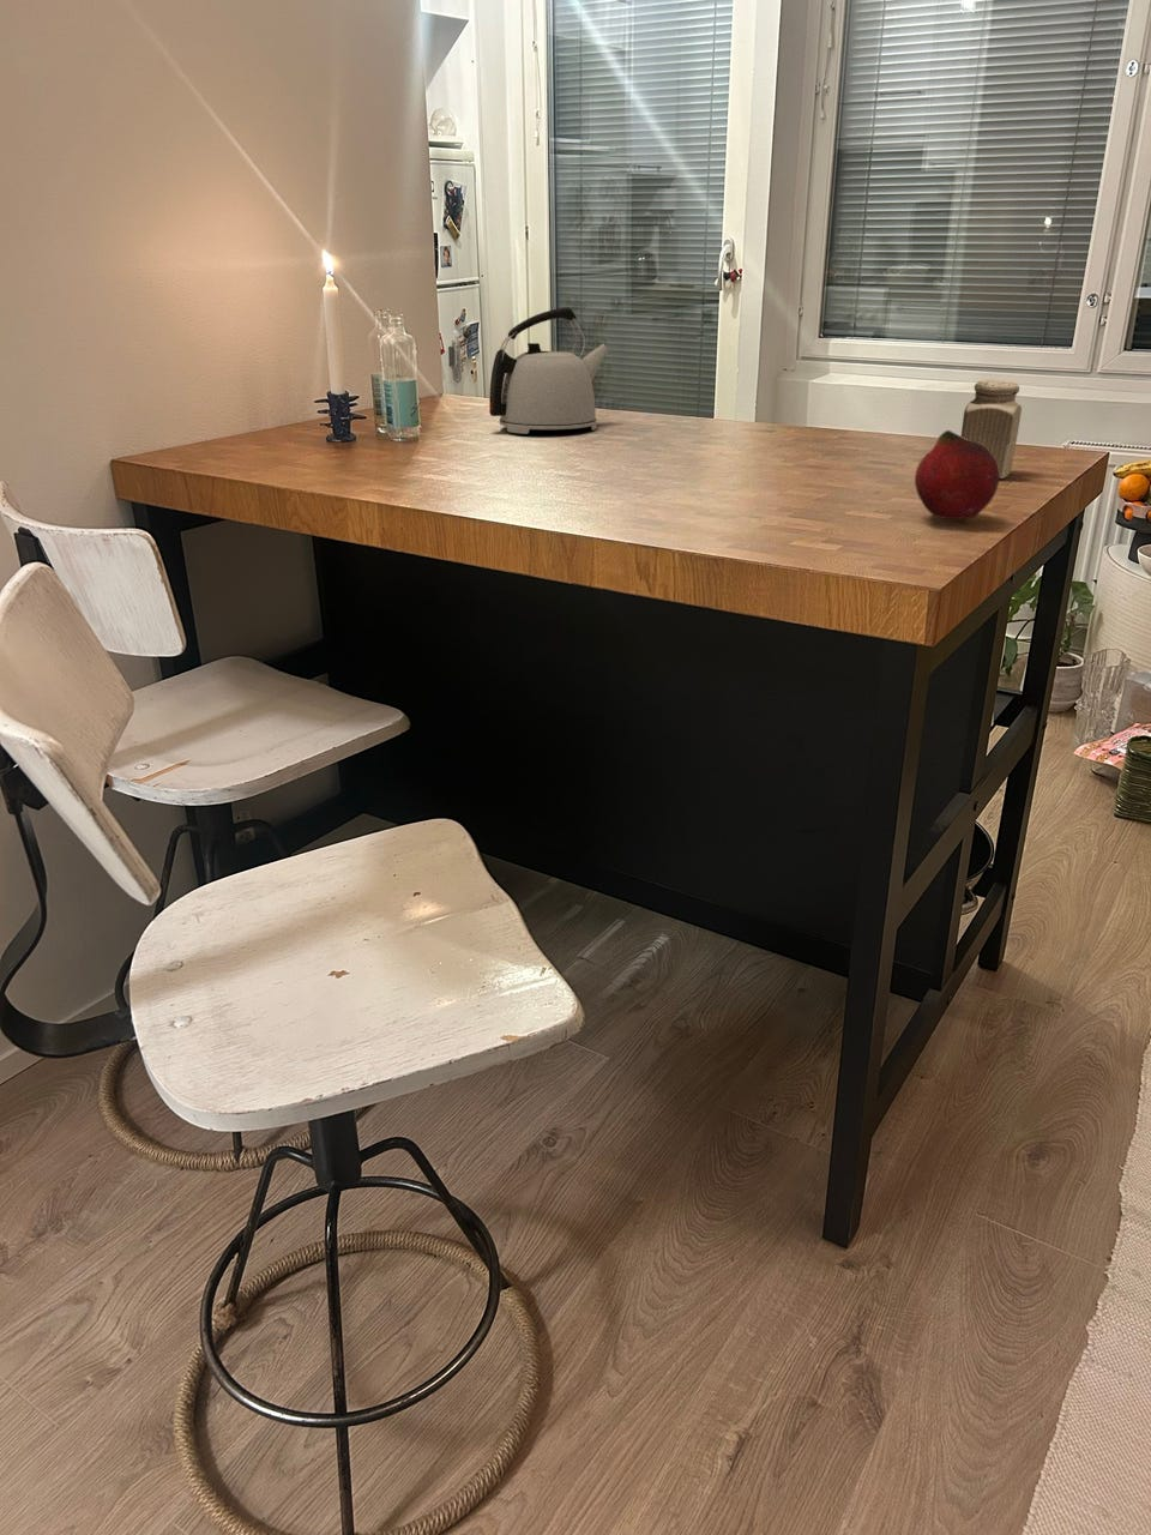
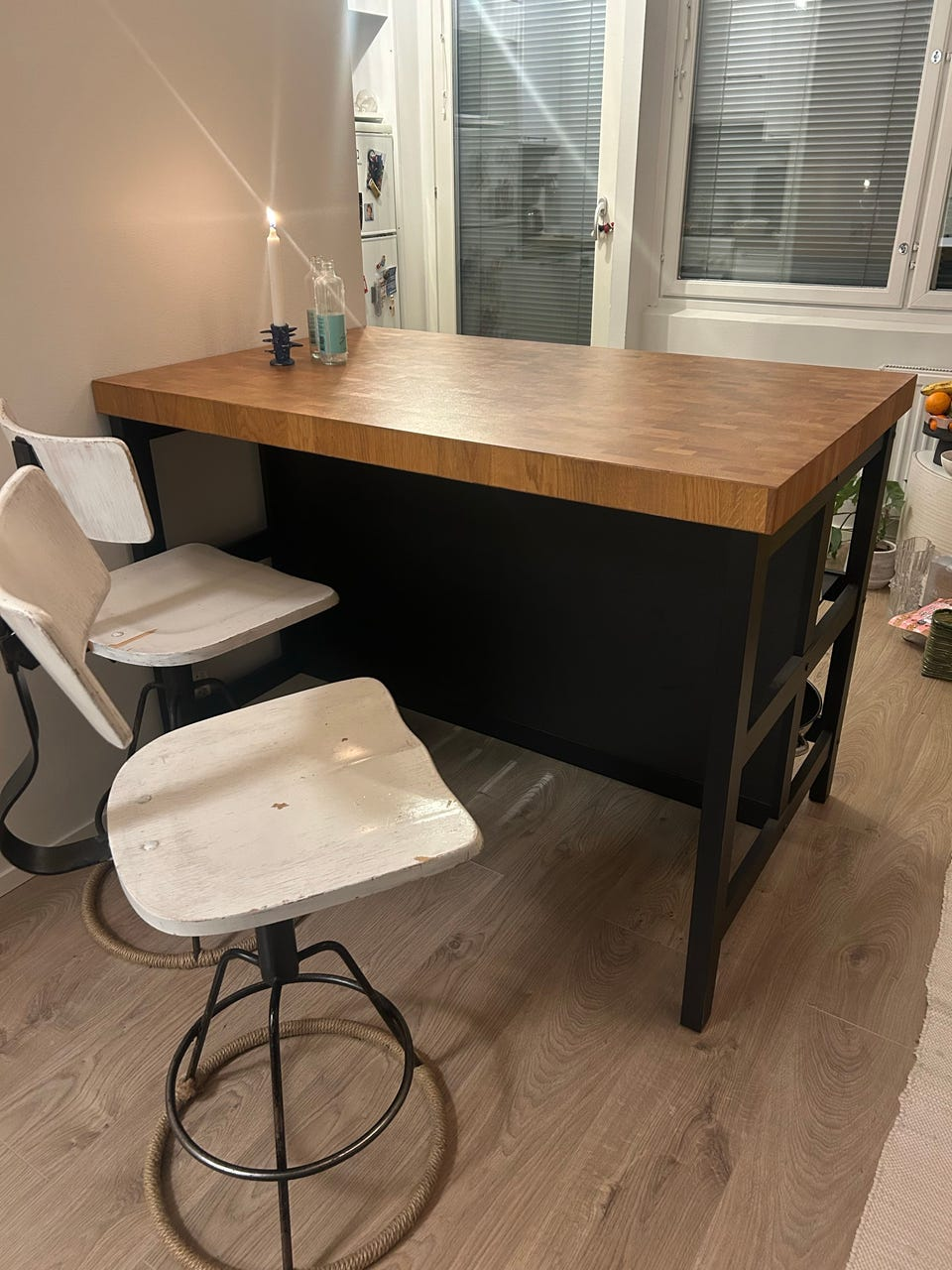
- salt shaker [960,380,1023,480]
- kettle [488,306,612,435]
- fruit [914,429,1001,521]
